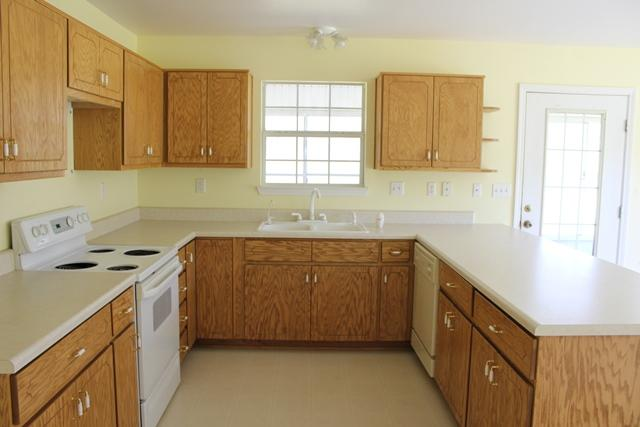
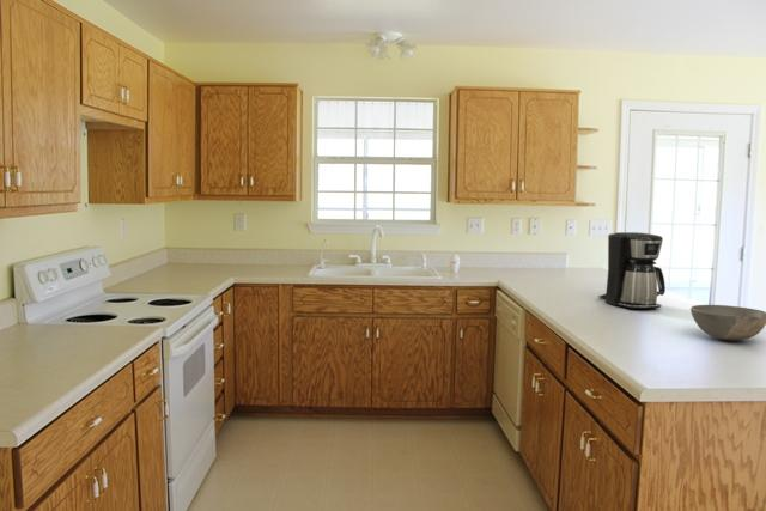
+ coffee maker [597,231,667,310]
+ bowl [689,304,766,342]
